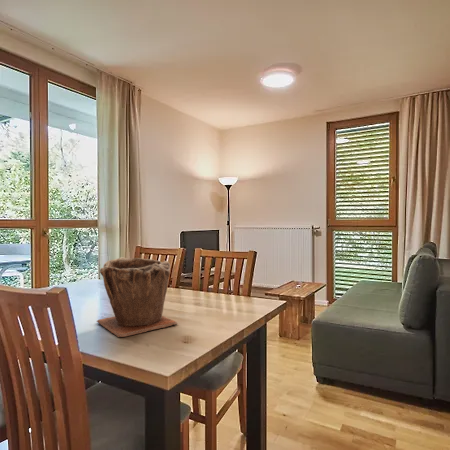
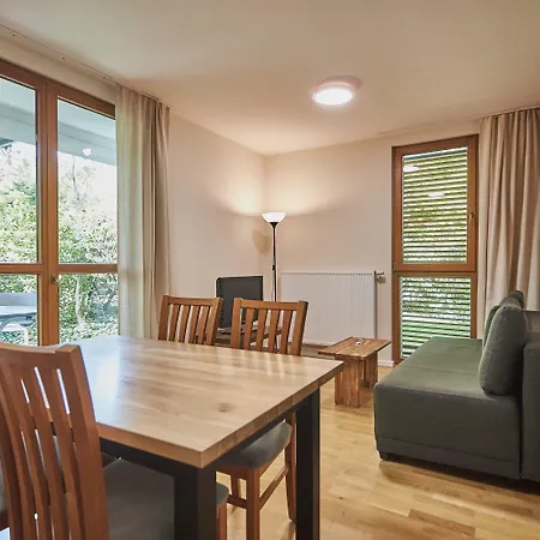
- plant pot [95,256,178,338]
